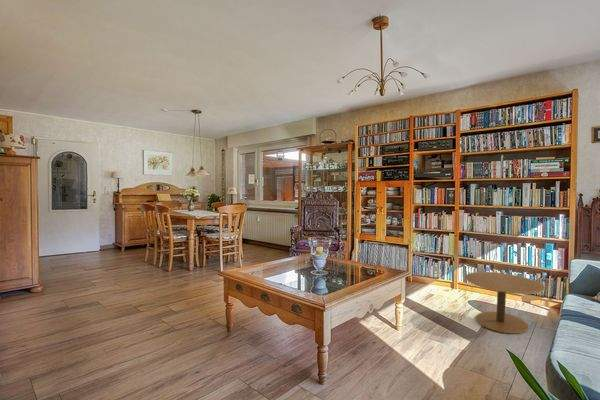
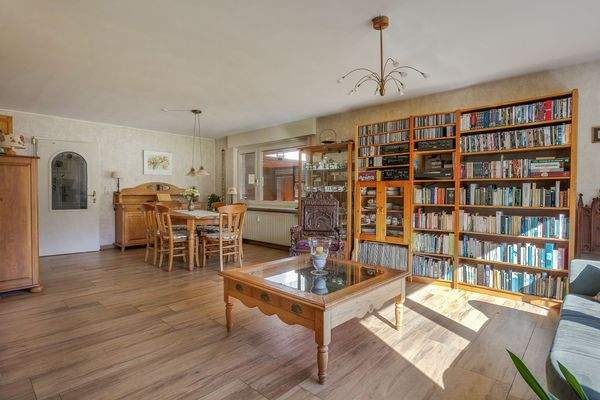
- side table [464,271,546,334]
